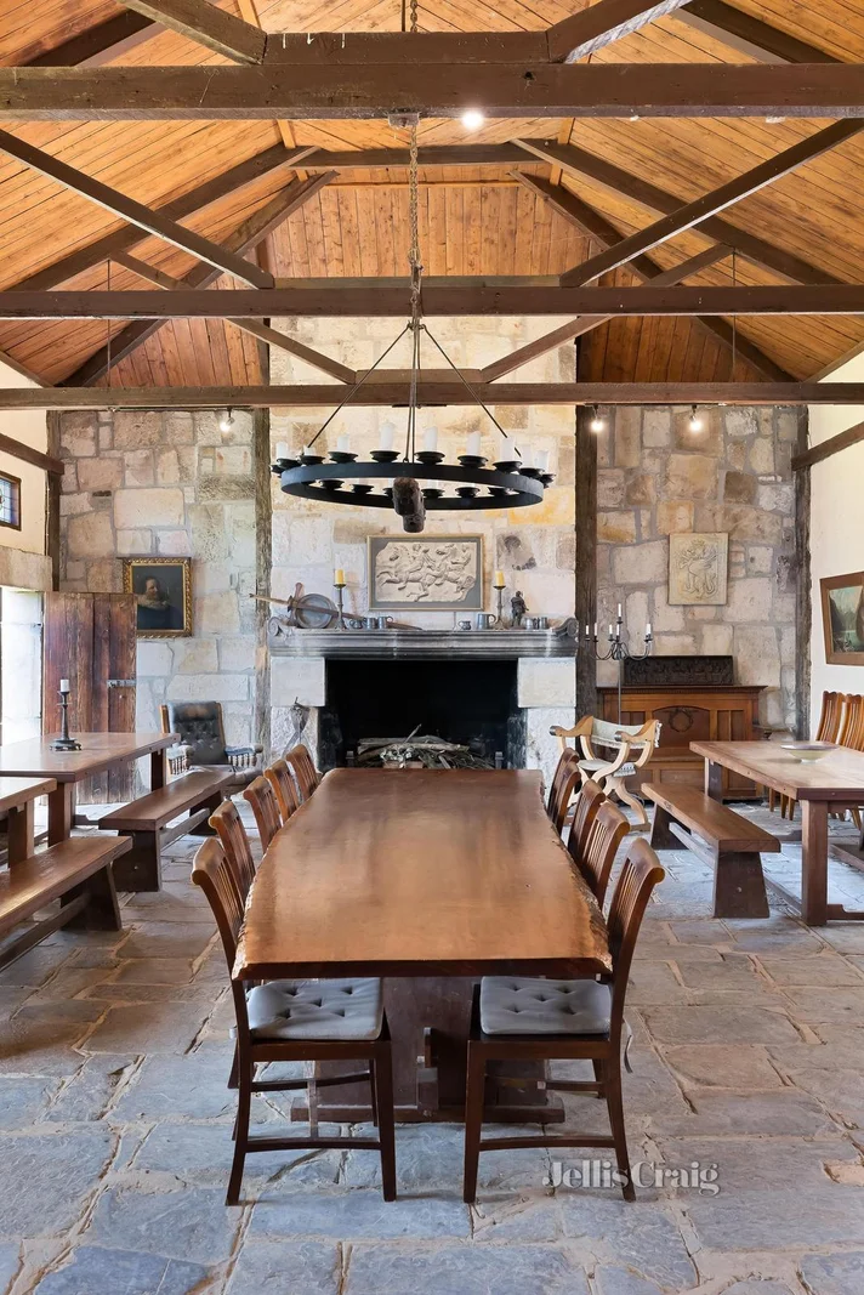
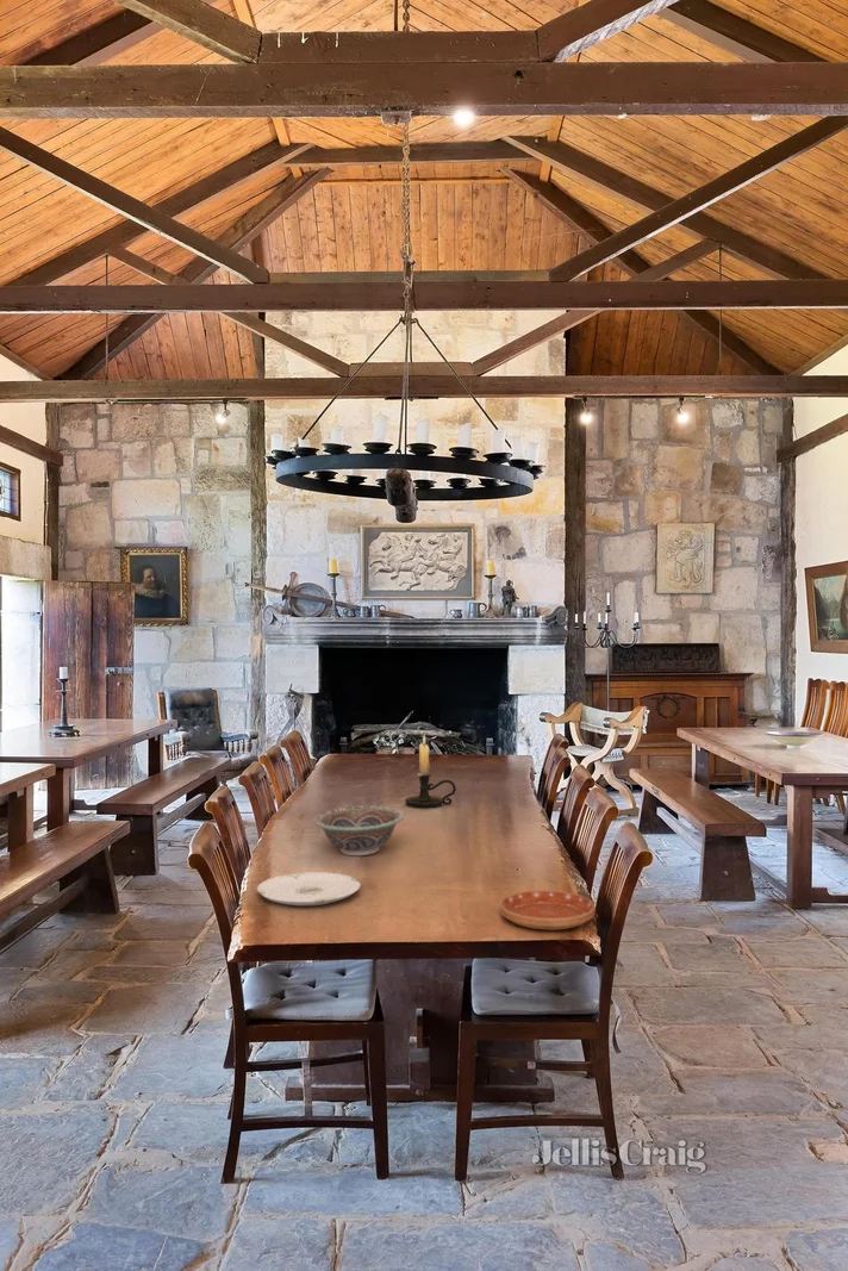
+ candle holder [404,734,457,809]
+ decorative bowl [312,805,405,856]
+ plate [256,871,361,906]
+ saucer [499,890,597,932]
